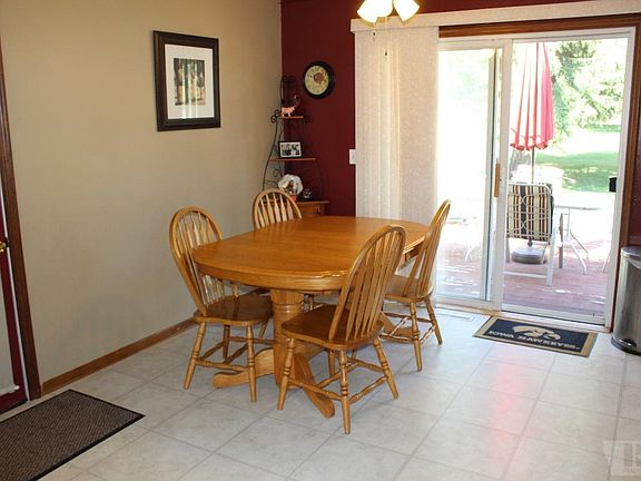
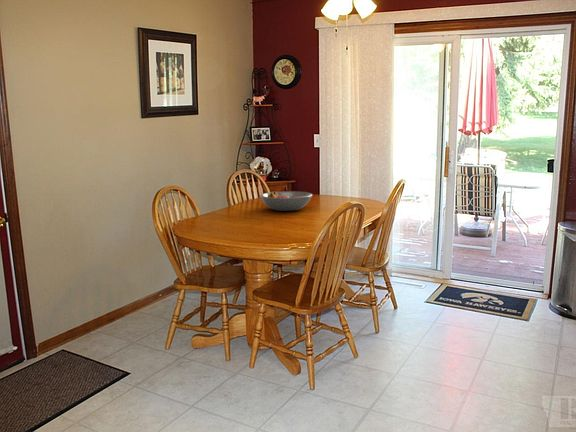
+ fruit bowl [259,190,313,212]
